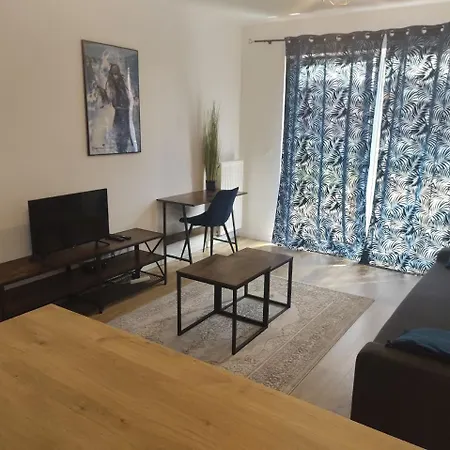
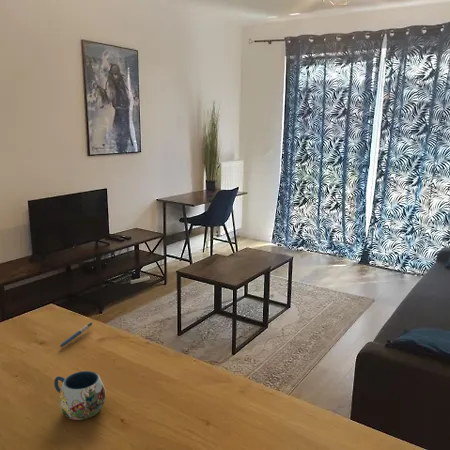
+ mug [53,370,107,421]
+ pen [59,322,94,348]
